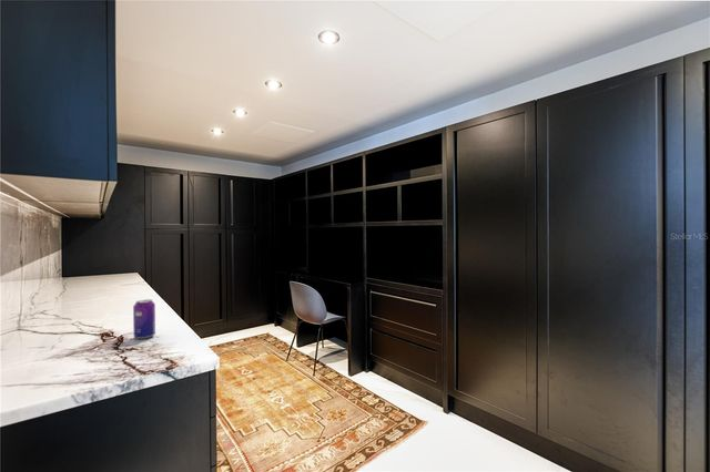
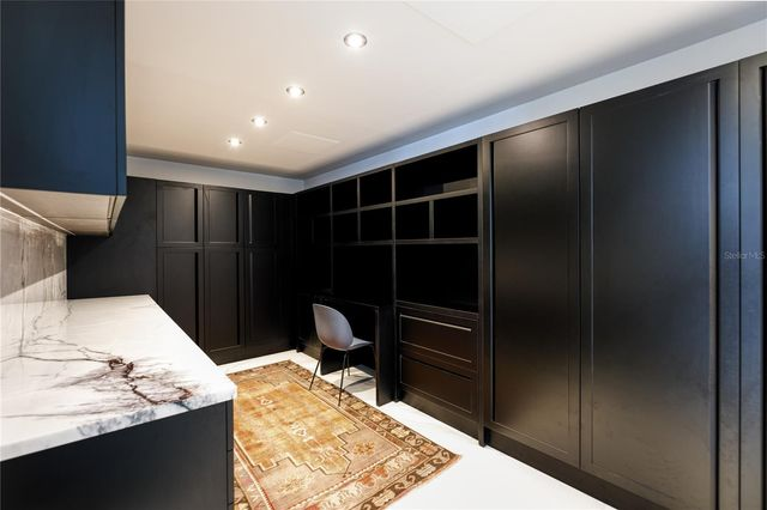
- beverage can [132,298,156,340]
